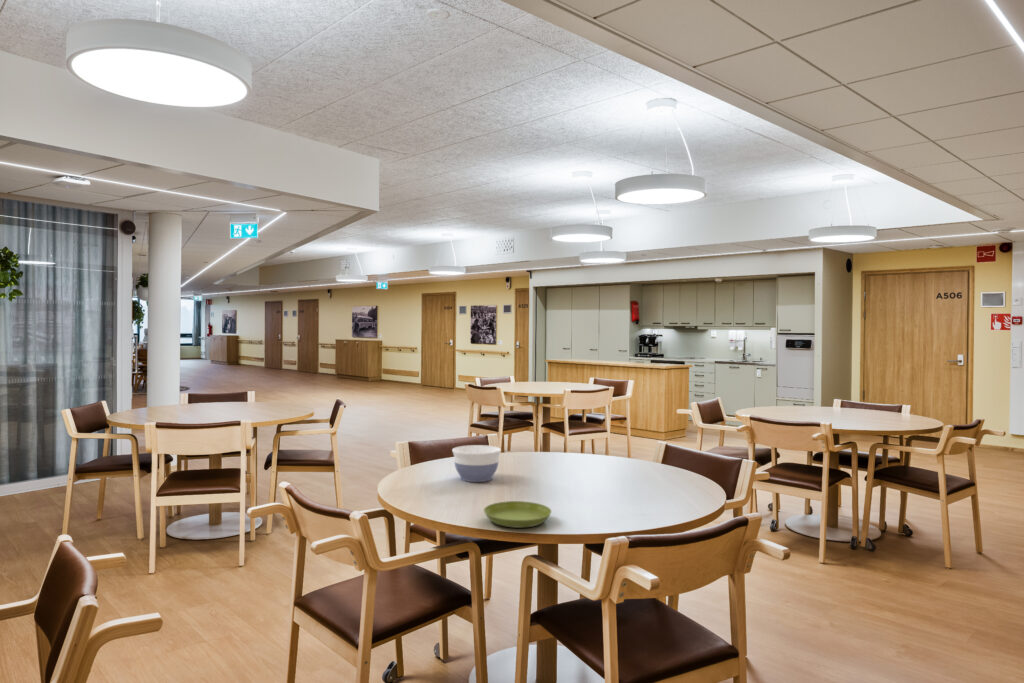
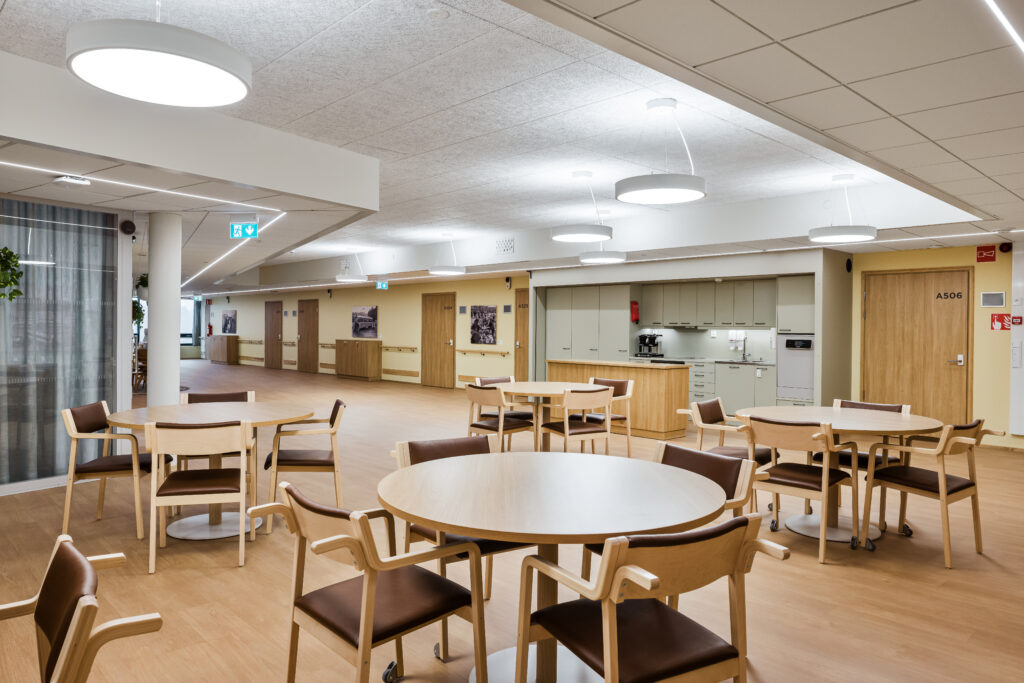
- bowl [451,444,502,483]
- saucer [483,500,552,529]
